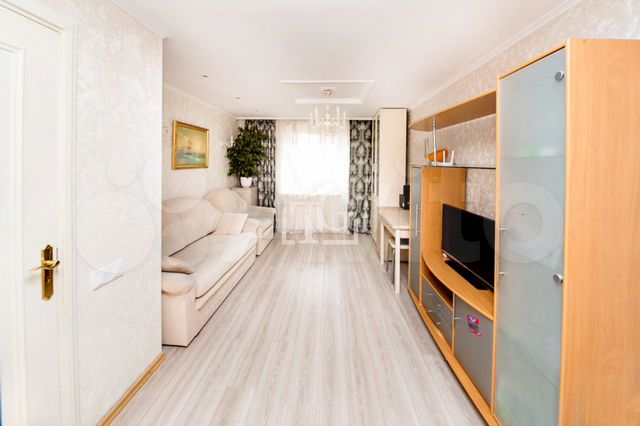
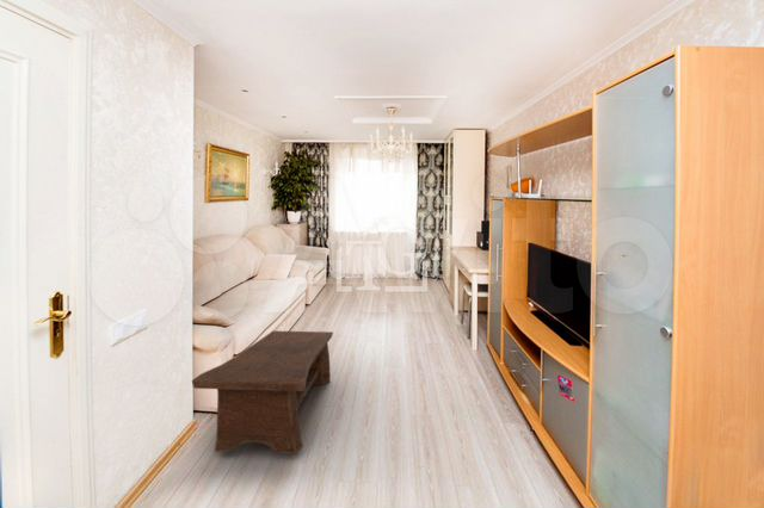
+ coffee table [191,330,334,456]
